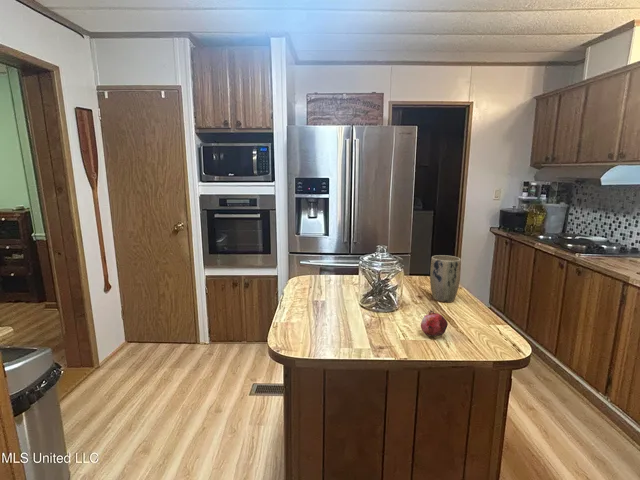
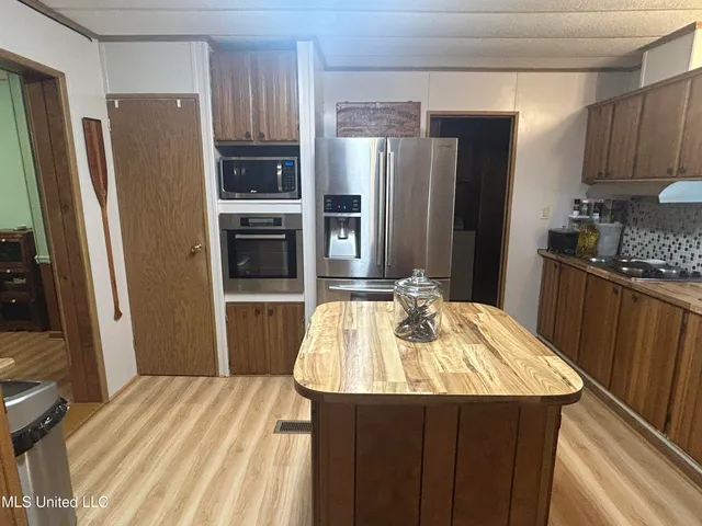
- plant pot [429,254,462,303]
- fruit [420,308,449,337]
